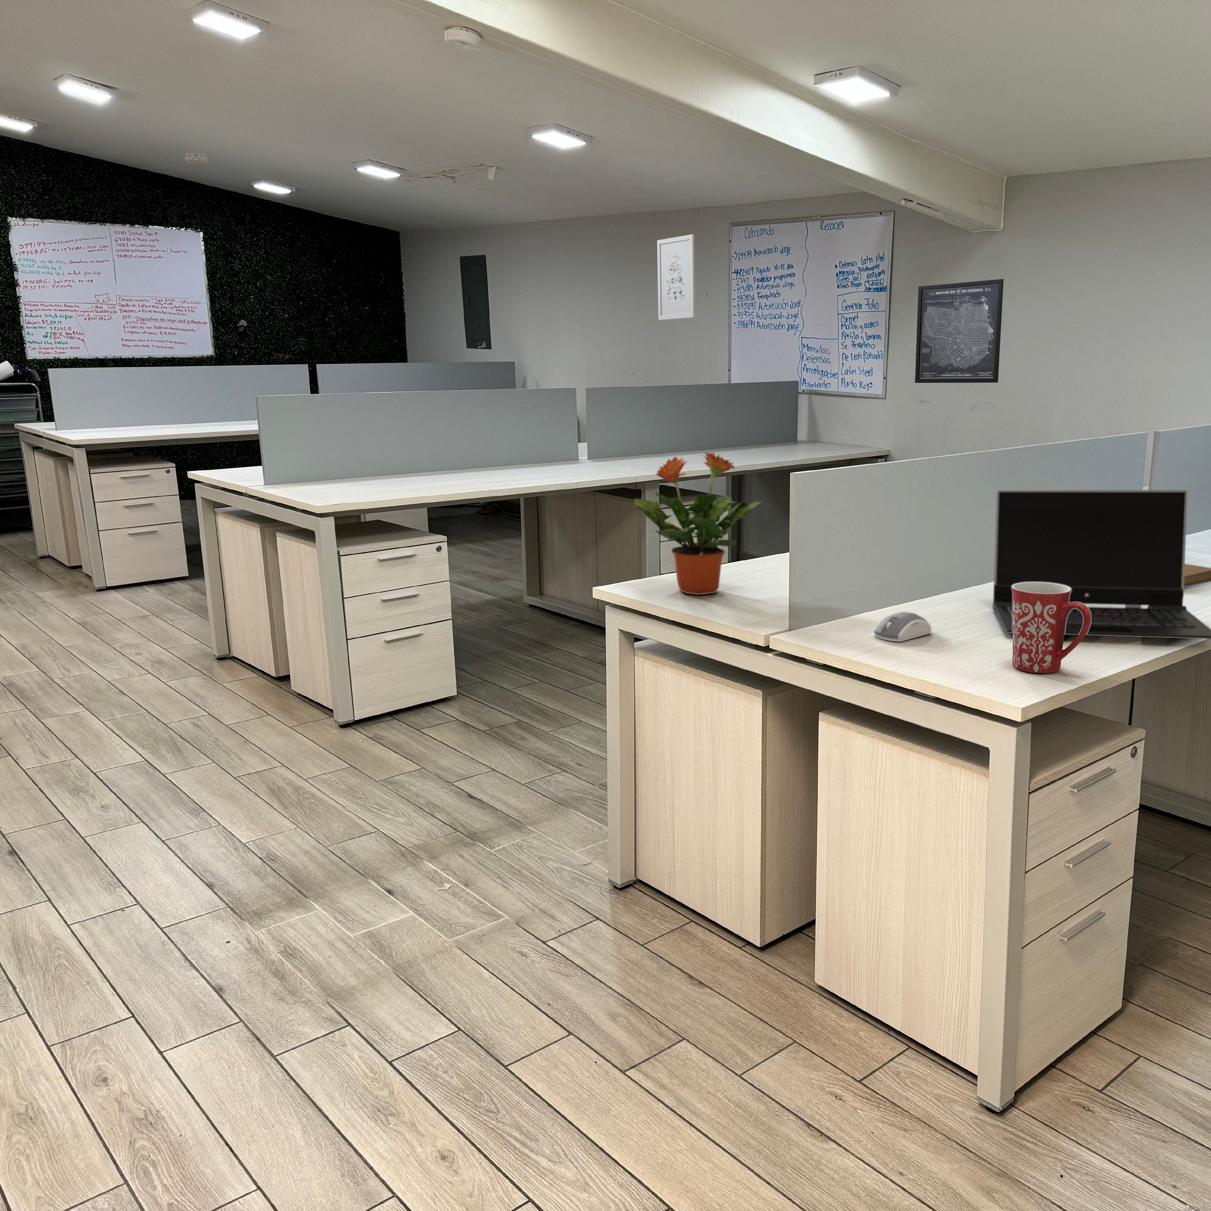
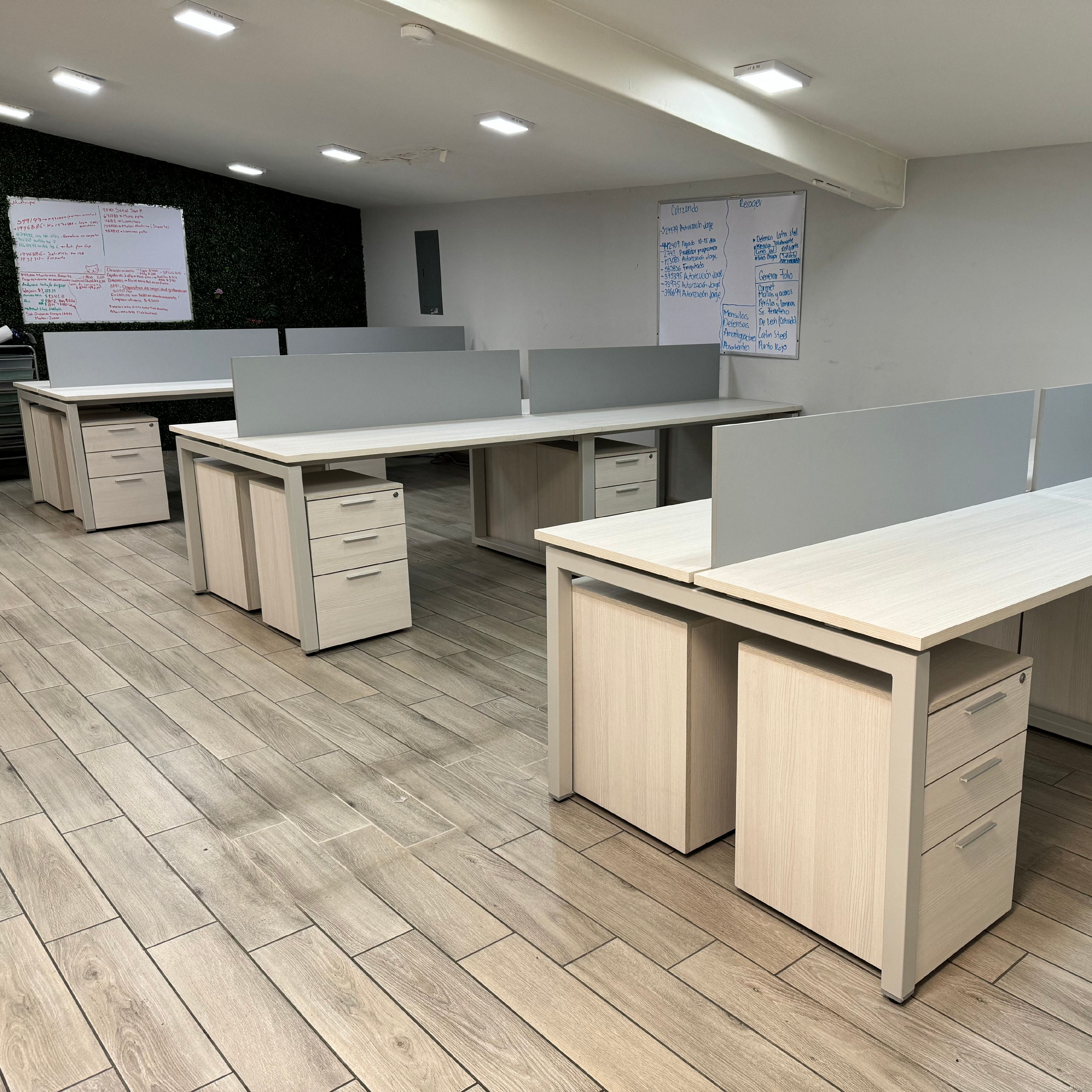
- mug [1011,582,1090,673]
- computer mouse [874,612,932,642]
- potted plant [633,451,762,594]
- laptop computer [993,489,1211,639]
- wall art [657,234,695,320]
- wall art [915,278,1004,384]
- smoke detector [184,152,207,164]
- notebook [1184,563,1211,588]
